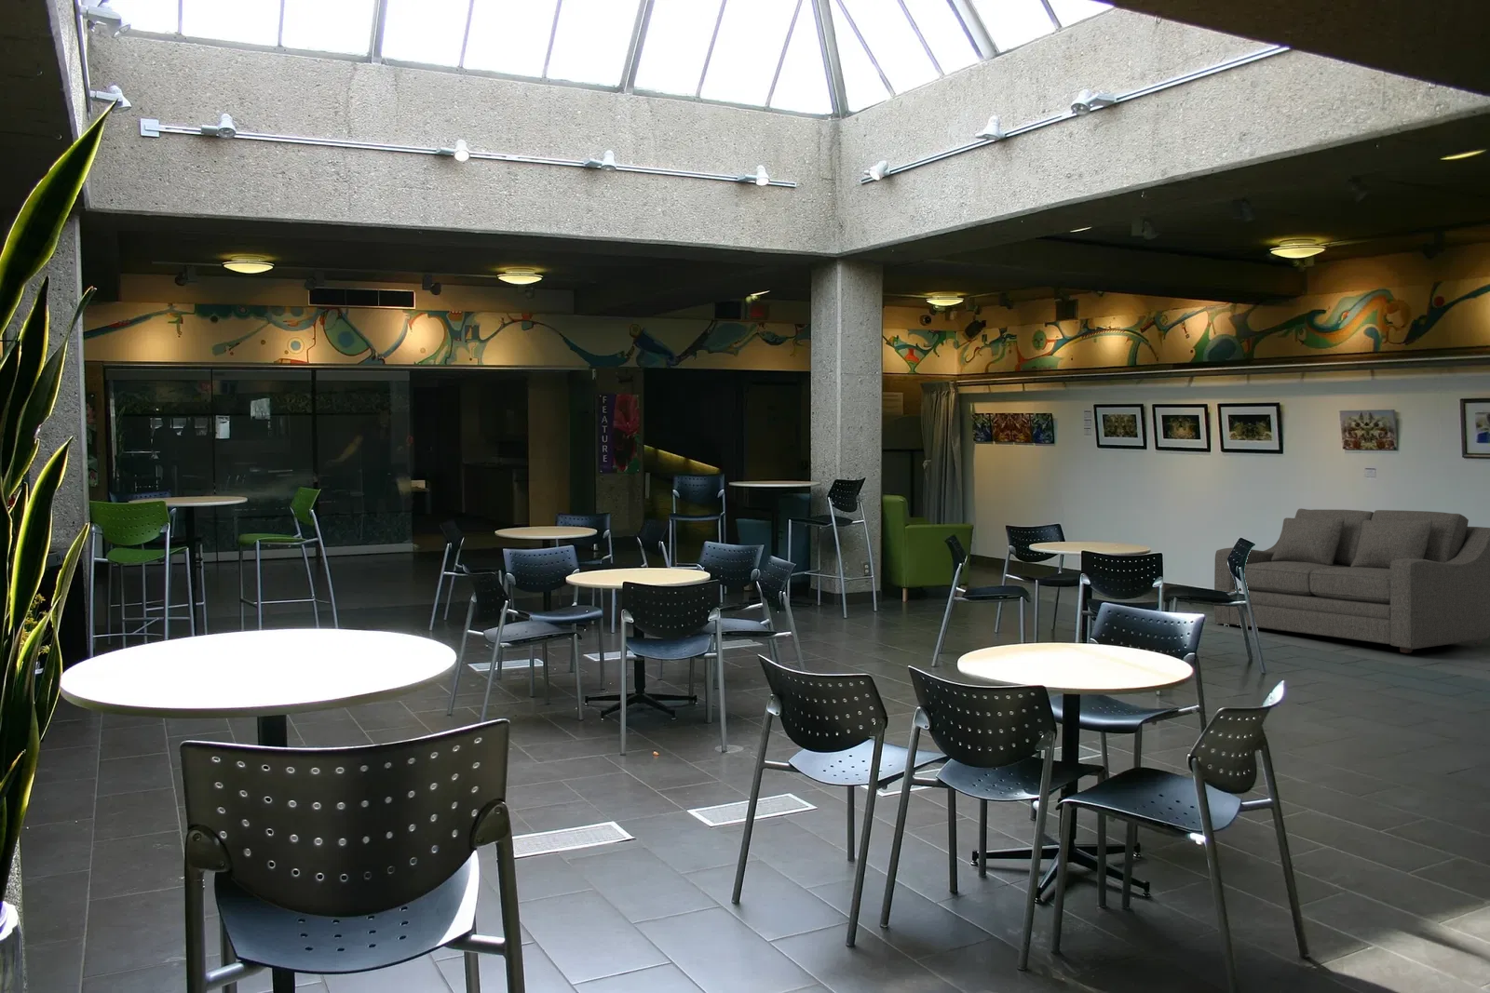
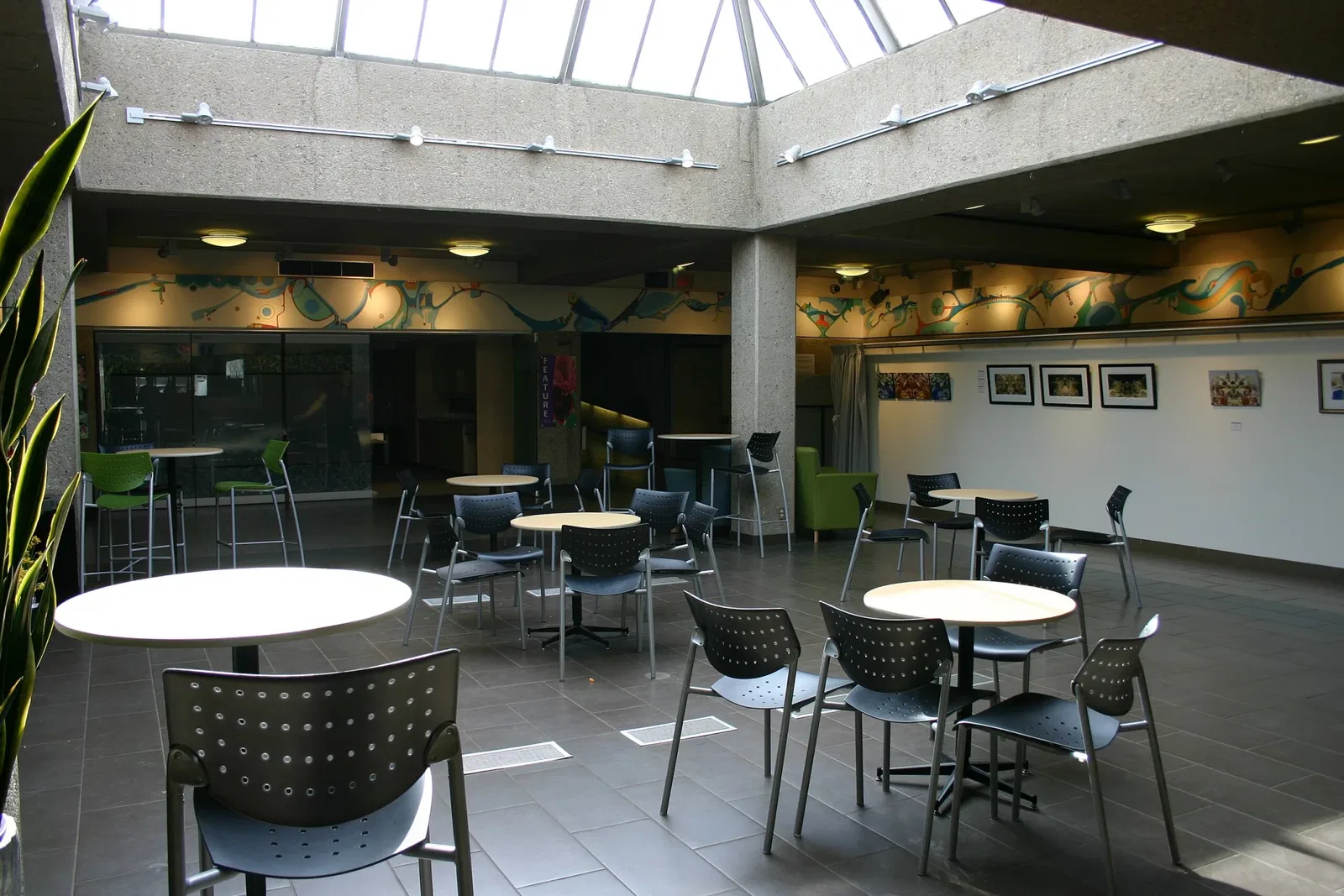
- sofa [1214,508,1490,654]
